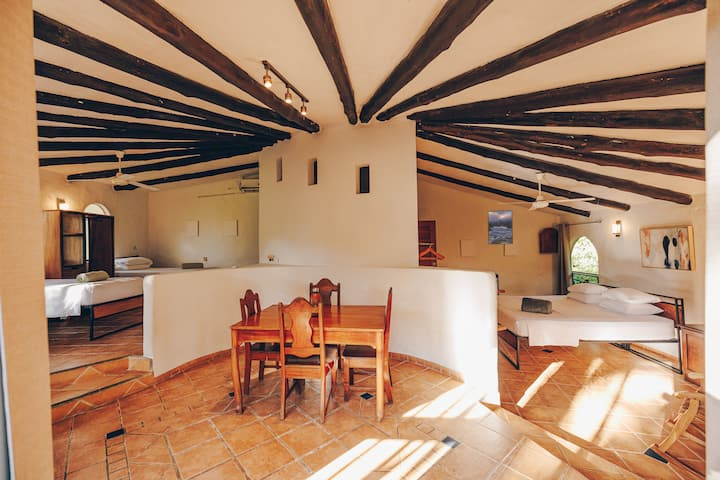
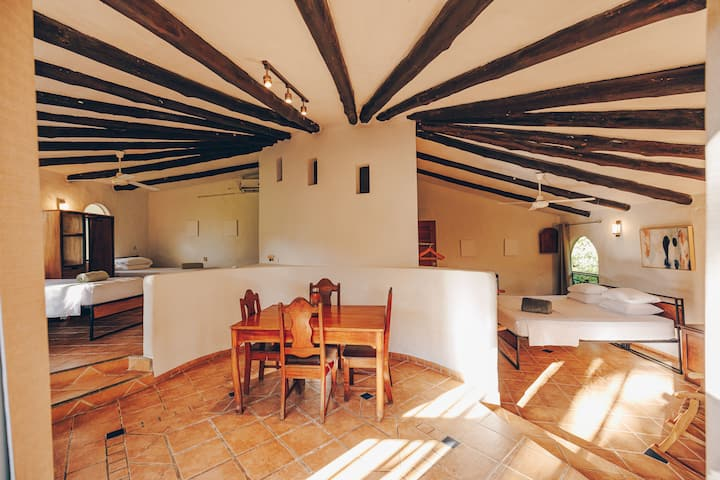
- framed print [487,209,514,245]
